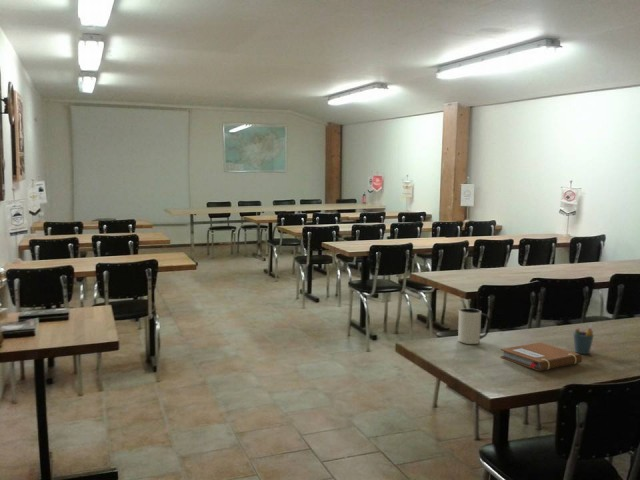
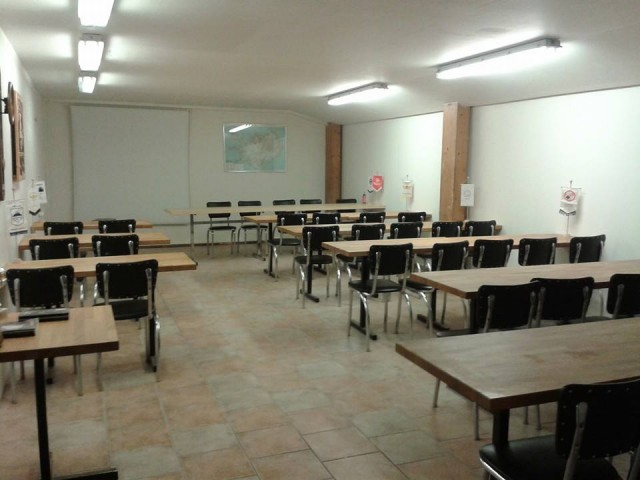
- pen holder [572,322,595,355]
- pitcher [457,308,491,345]
- notebook [500,342,583,372]
